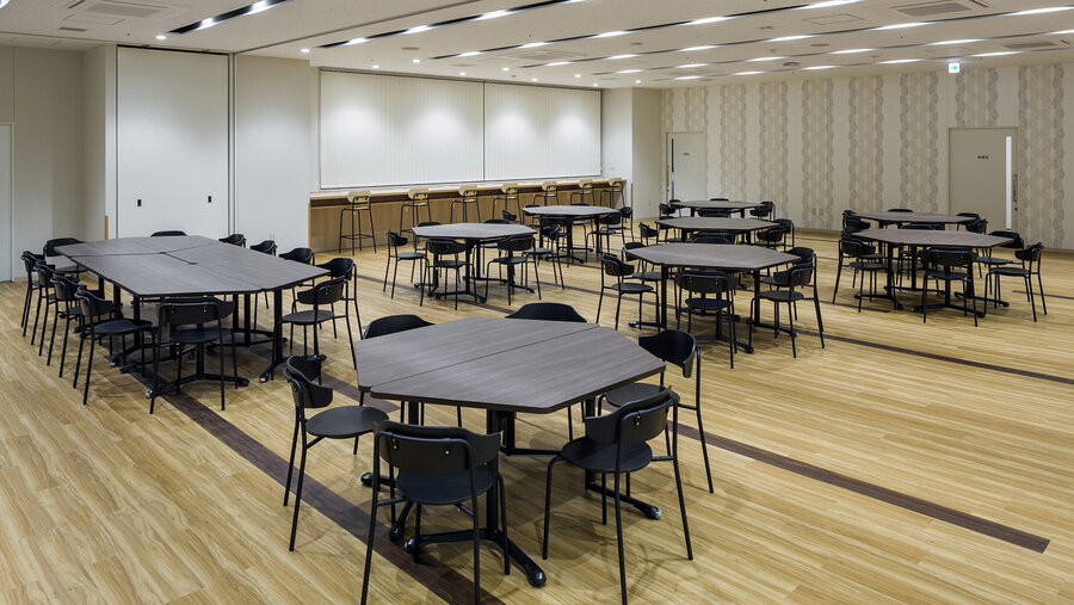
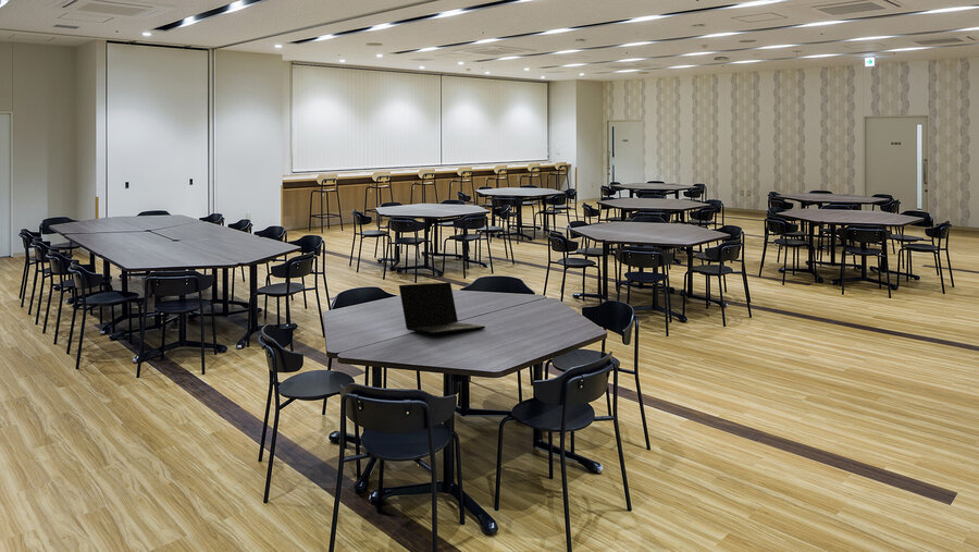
+ laptop [398,281,486,335]
